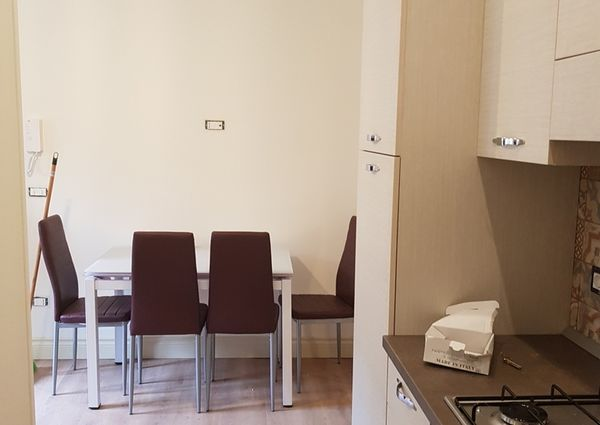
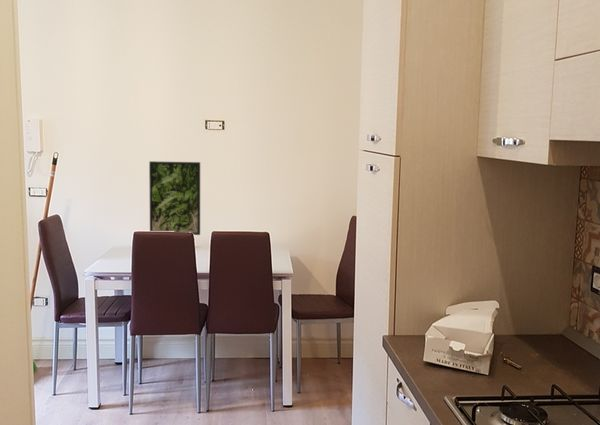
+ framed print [148,160,201,236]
